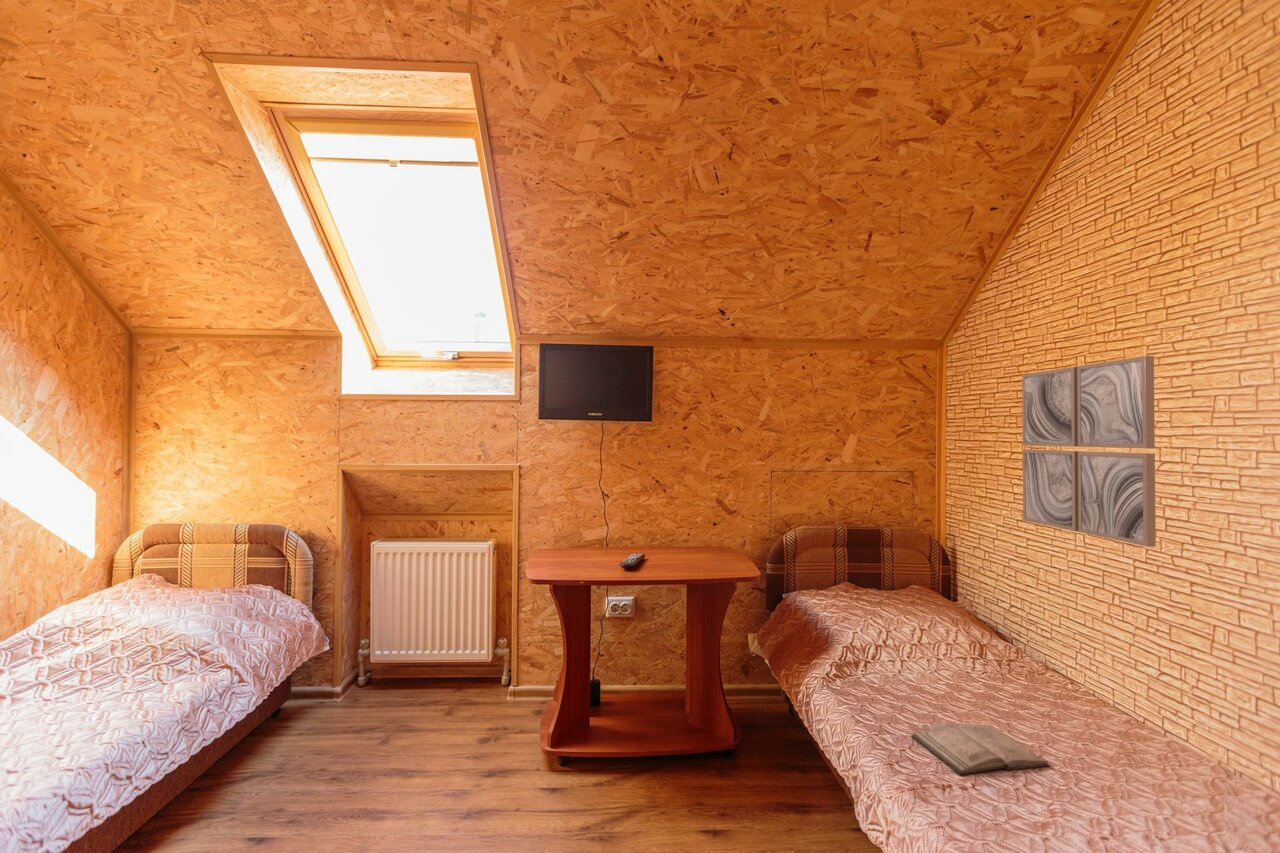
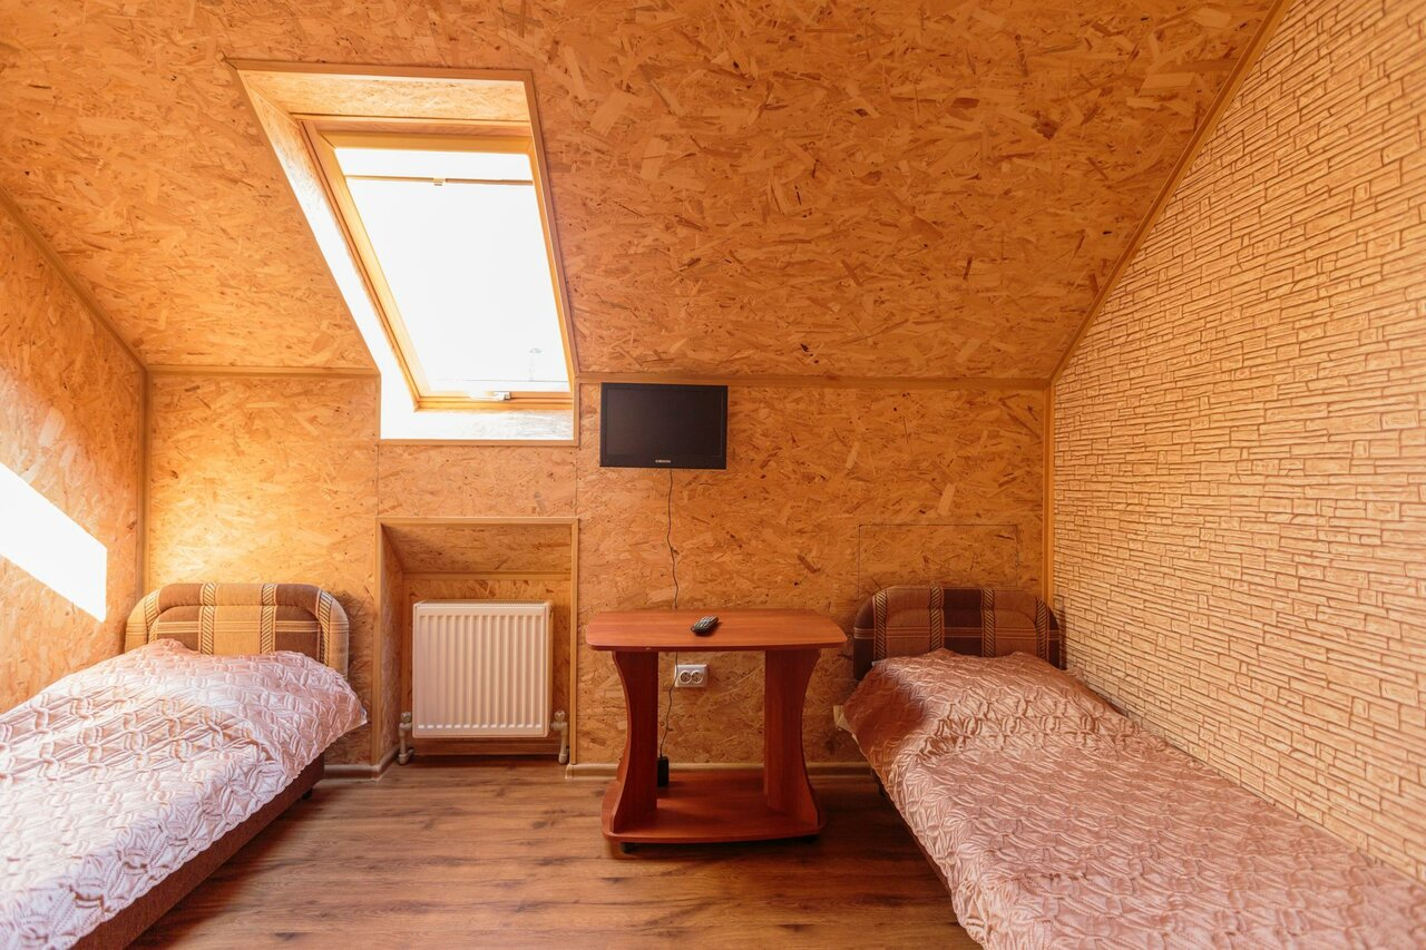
- diary [910,721,1052,776]
- wall art [1021,355,1157,548]
